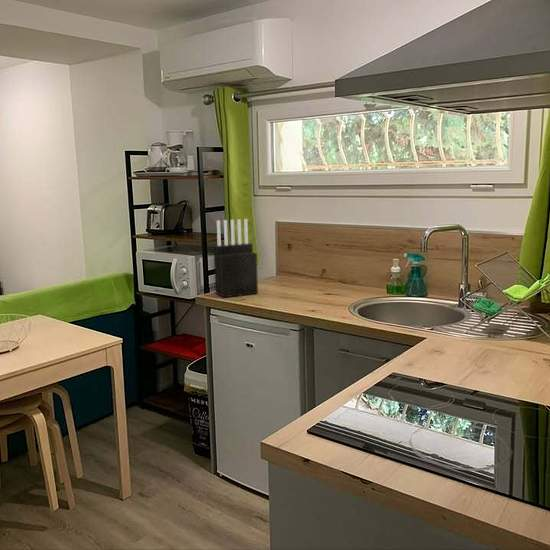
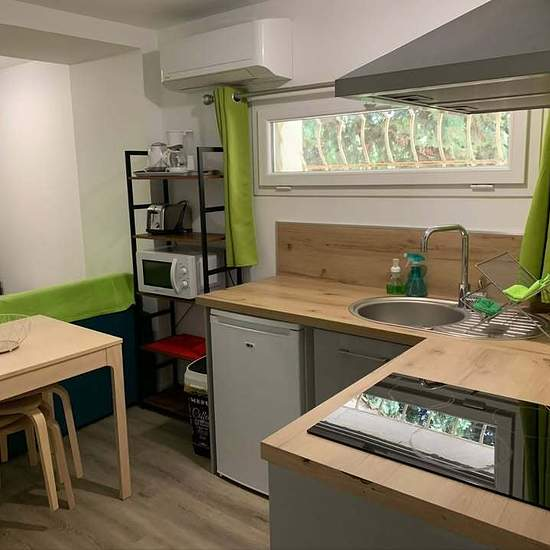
- knife block [213,218,259,298]
